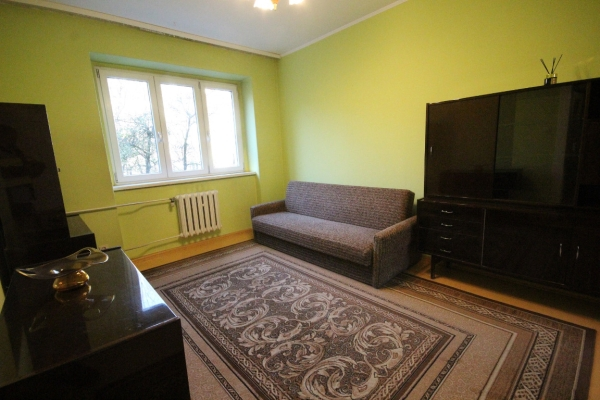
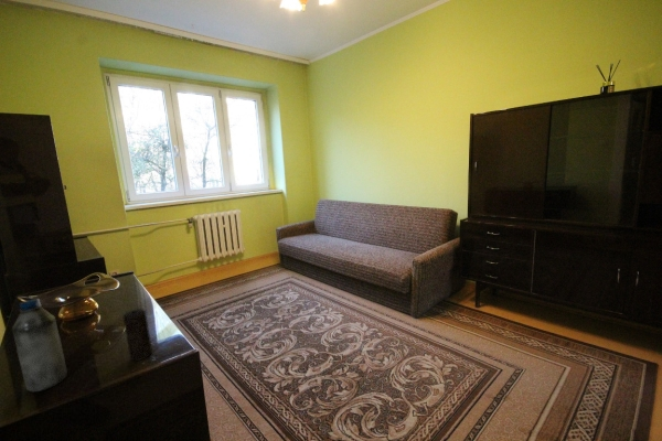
+ water bottle [11,298,68,394]
+ candle [121,308,153,362]
